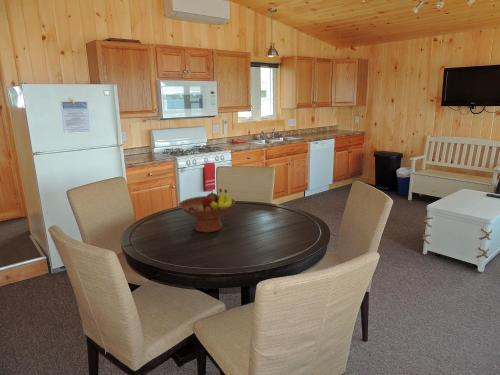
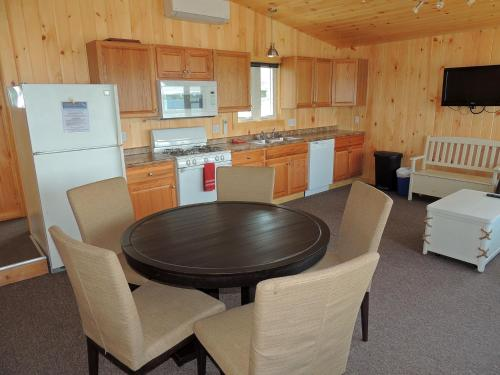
- fruit bowl [178,188,236,233]
